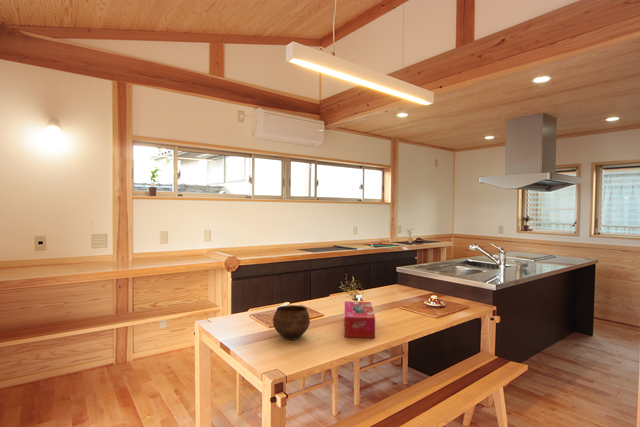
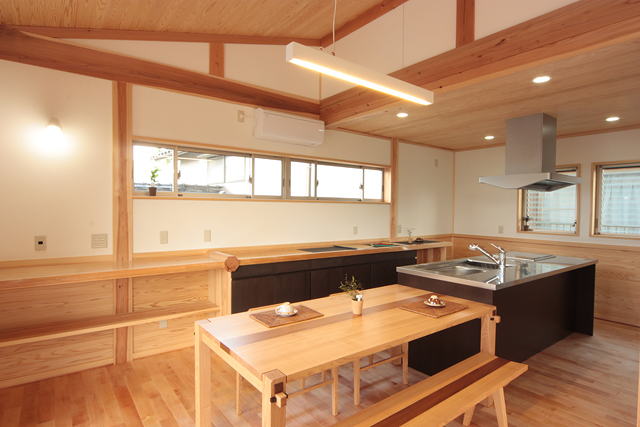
- tissue box [343,300,376,339]
- bowl [272,304,311,341]
